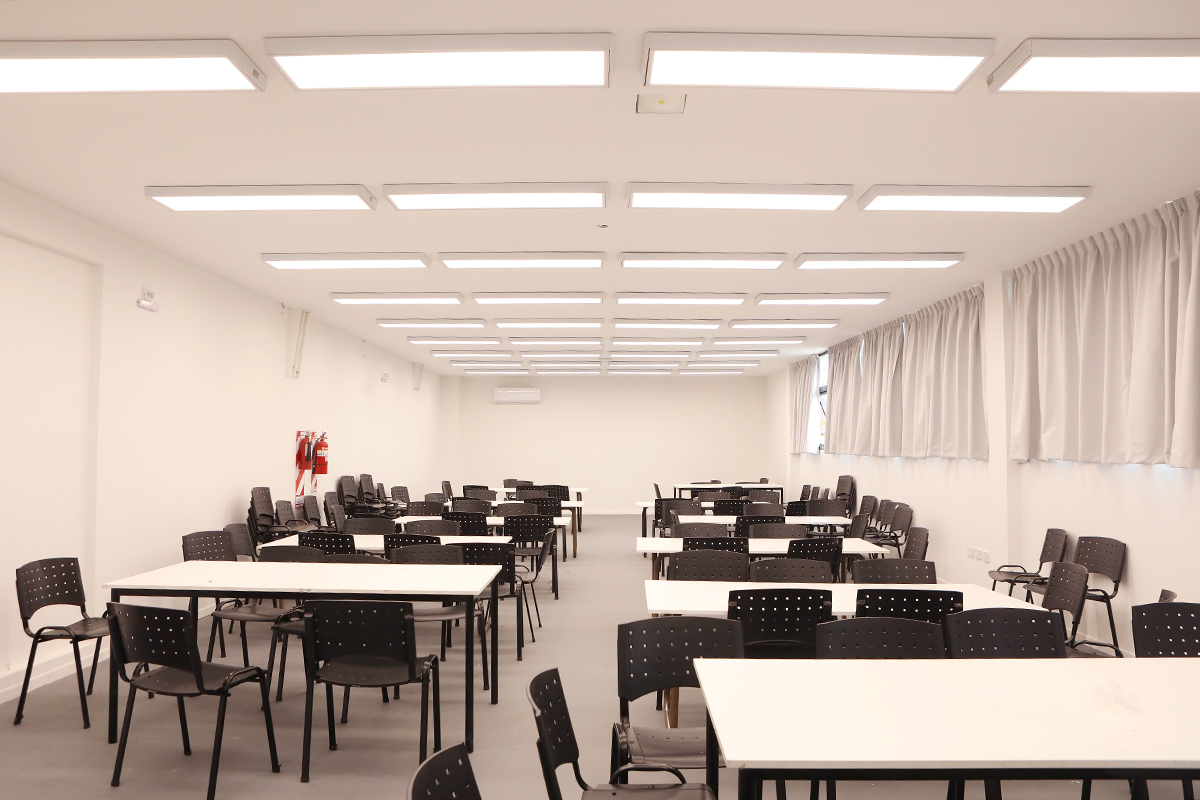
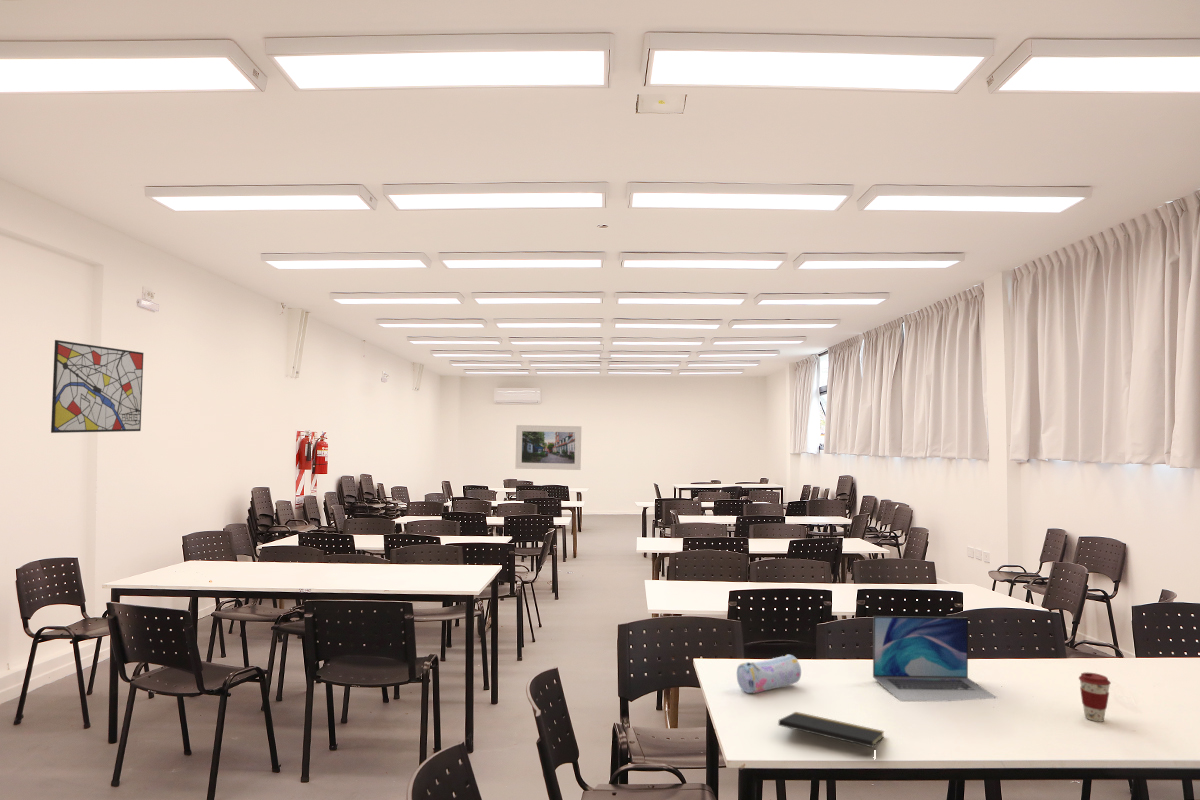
+ notepad [777,711,885,749]
+ coffee cup [1078,671,1112,723]
+ laptop [872,615,998,702]
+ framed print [514,424,582,471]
+ pencil case [736,654,802,694]
+ wall art [50,339,144,434]
